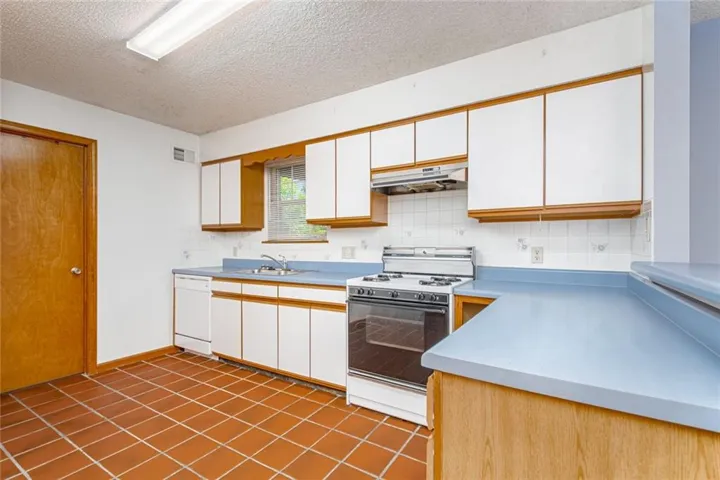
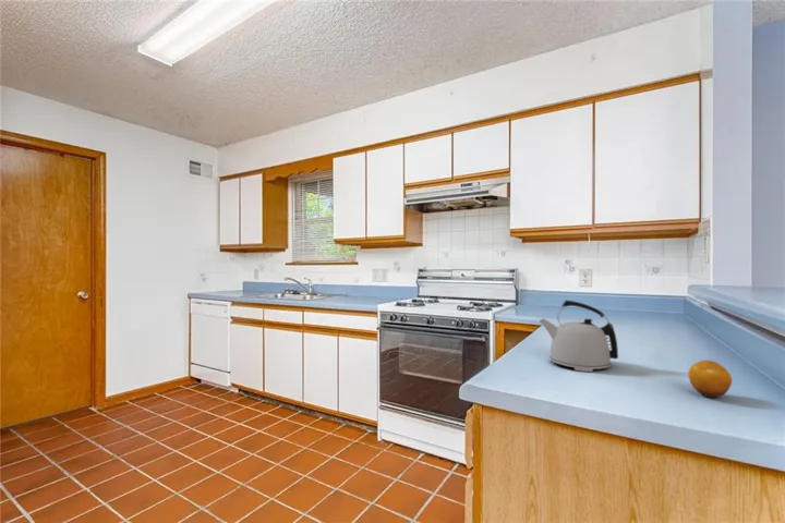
+ fruit [688,360,733,399]
+ kettle [538,300,619,373]
